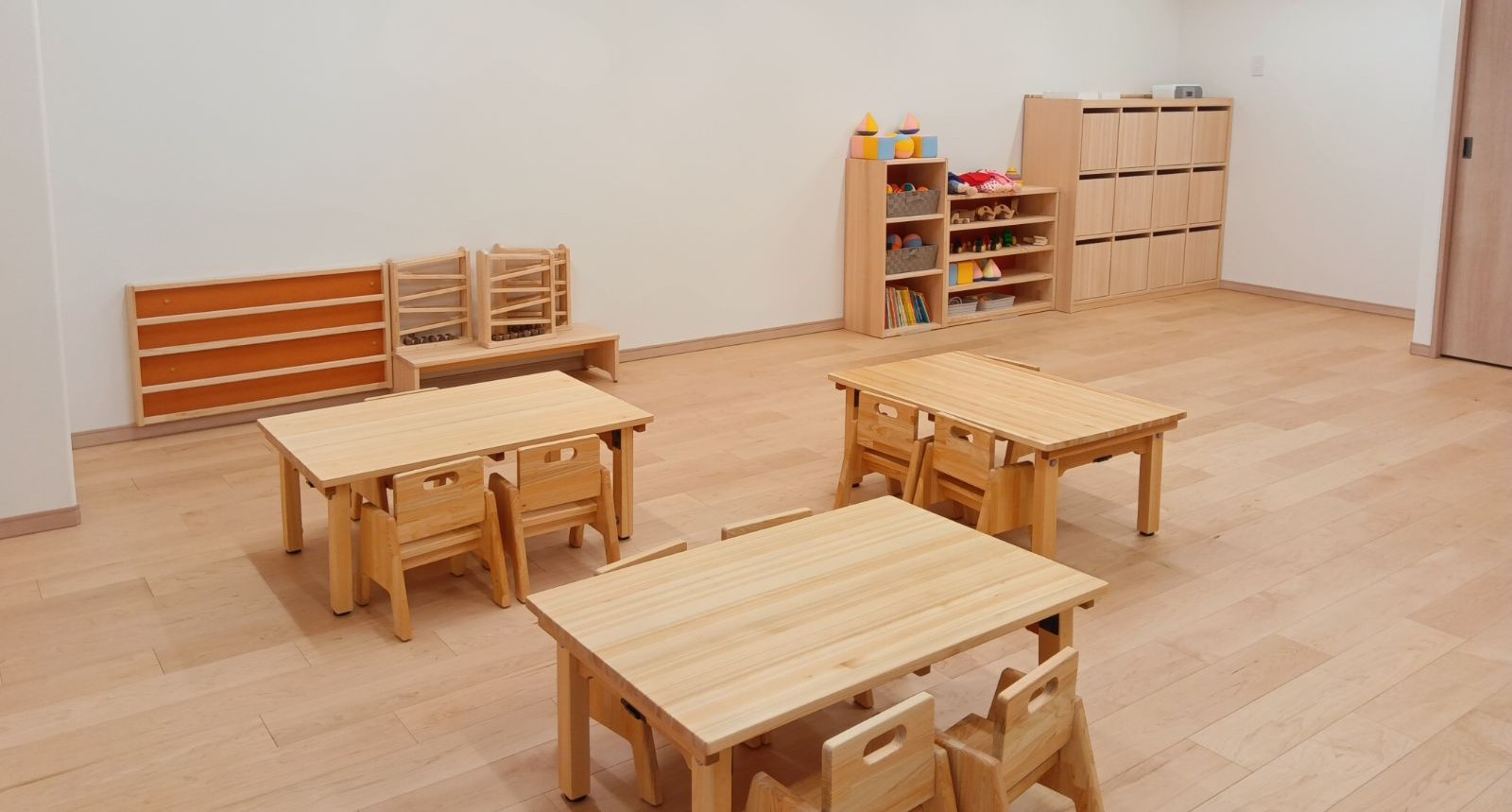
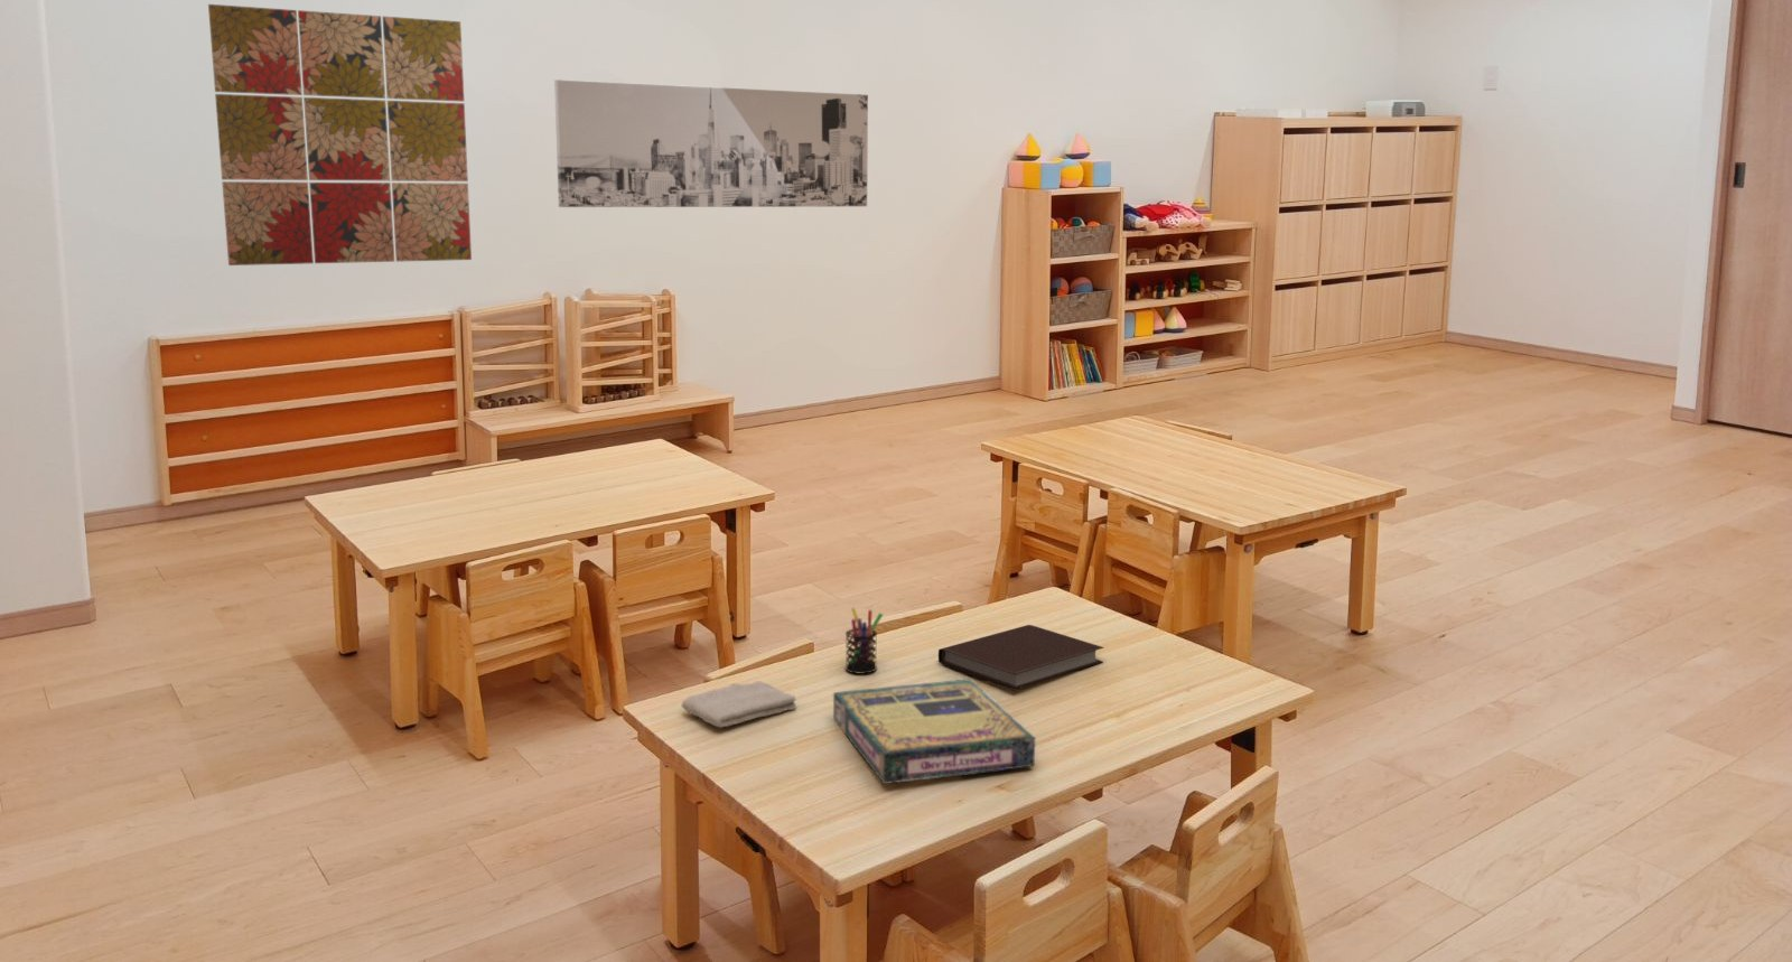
+ video game box [832,678,1036,785]
+ washcloth [680,680,798,729]
+ notebook [937,624,1106,691]
+ wall art [207,4,473,267]
+ wall art [553,78,869,209]
+ pen holder [845,605,884,675]
